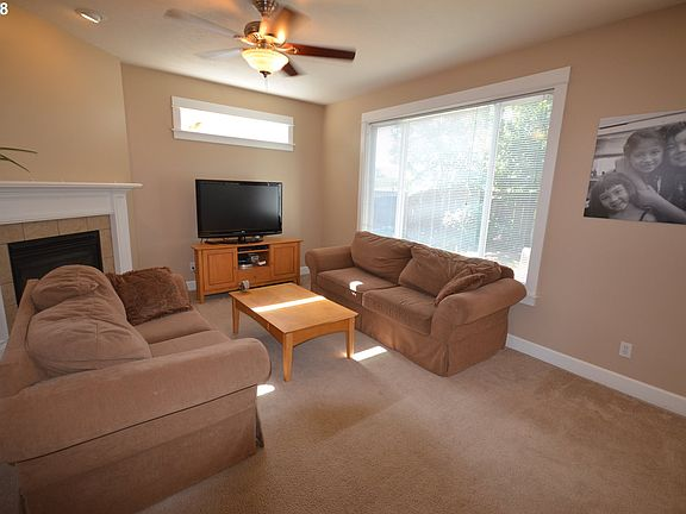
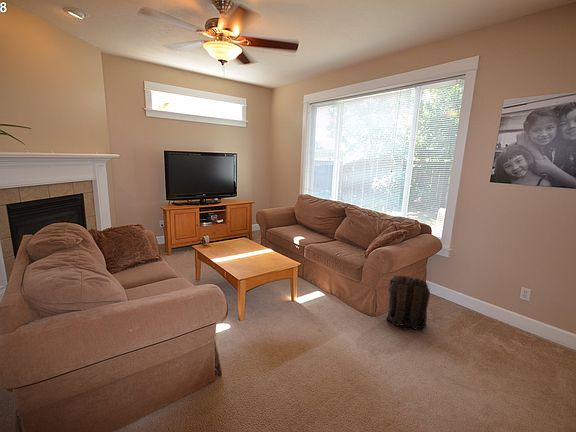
+ backpack [386,274,431,330]
